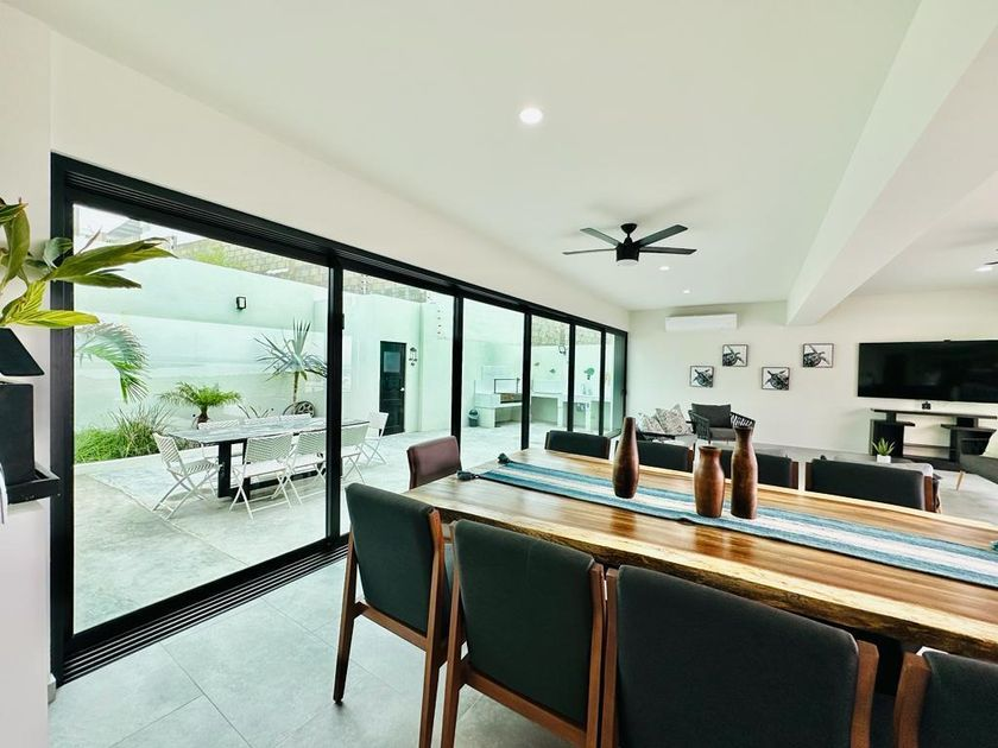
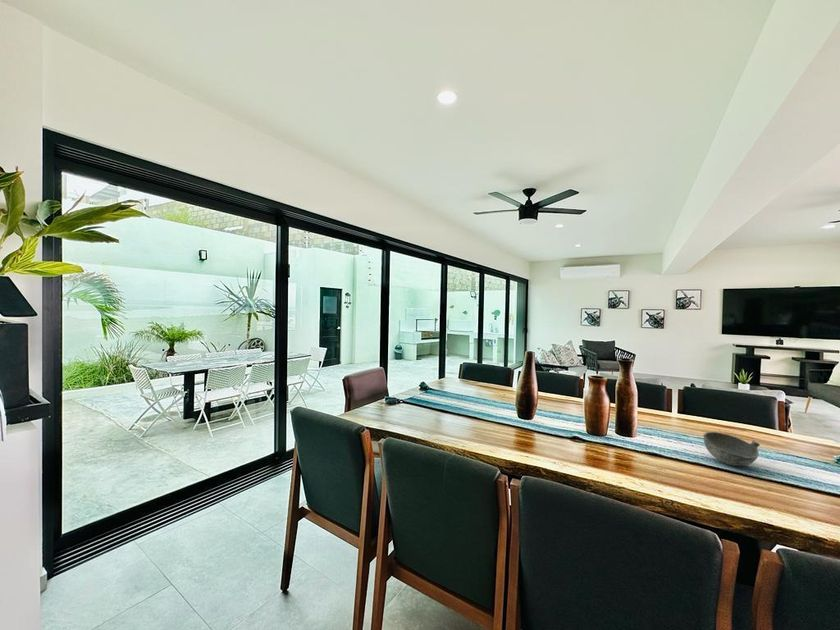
+ bowl [702,431,761,467]
